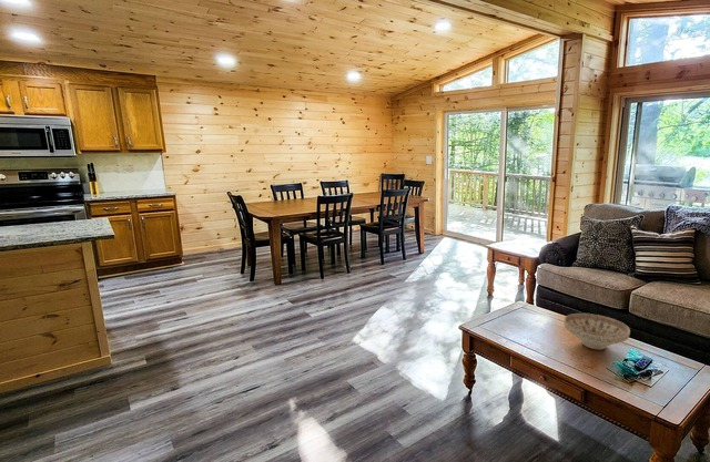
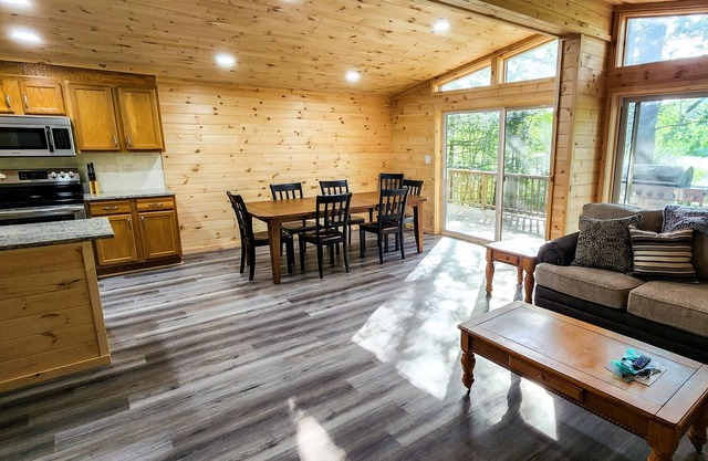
- decorative bowl [562,312,631,351]
